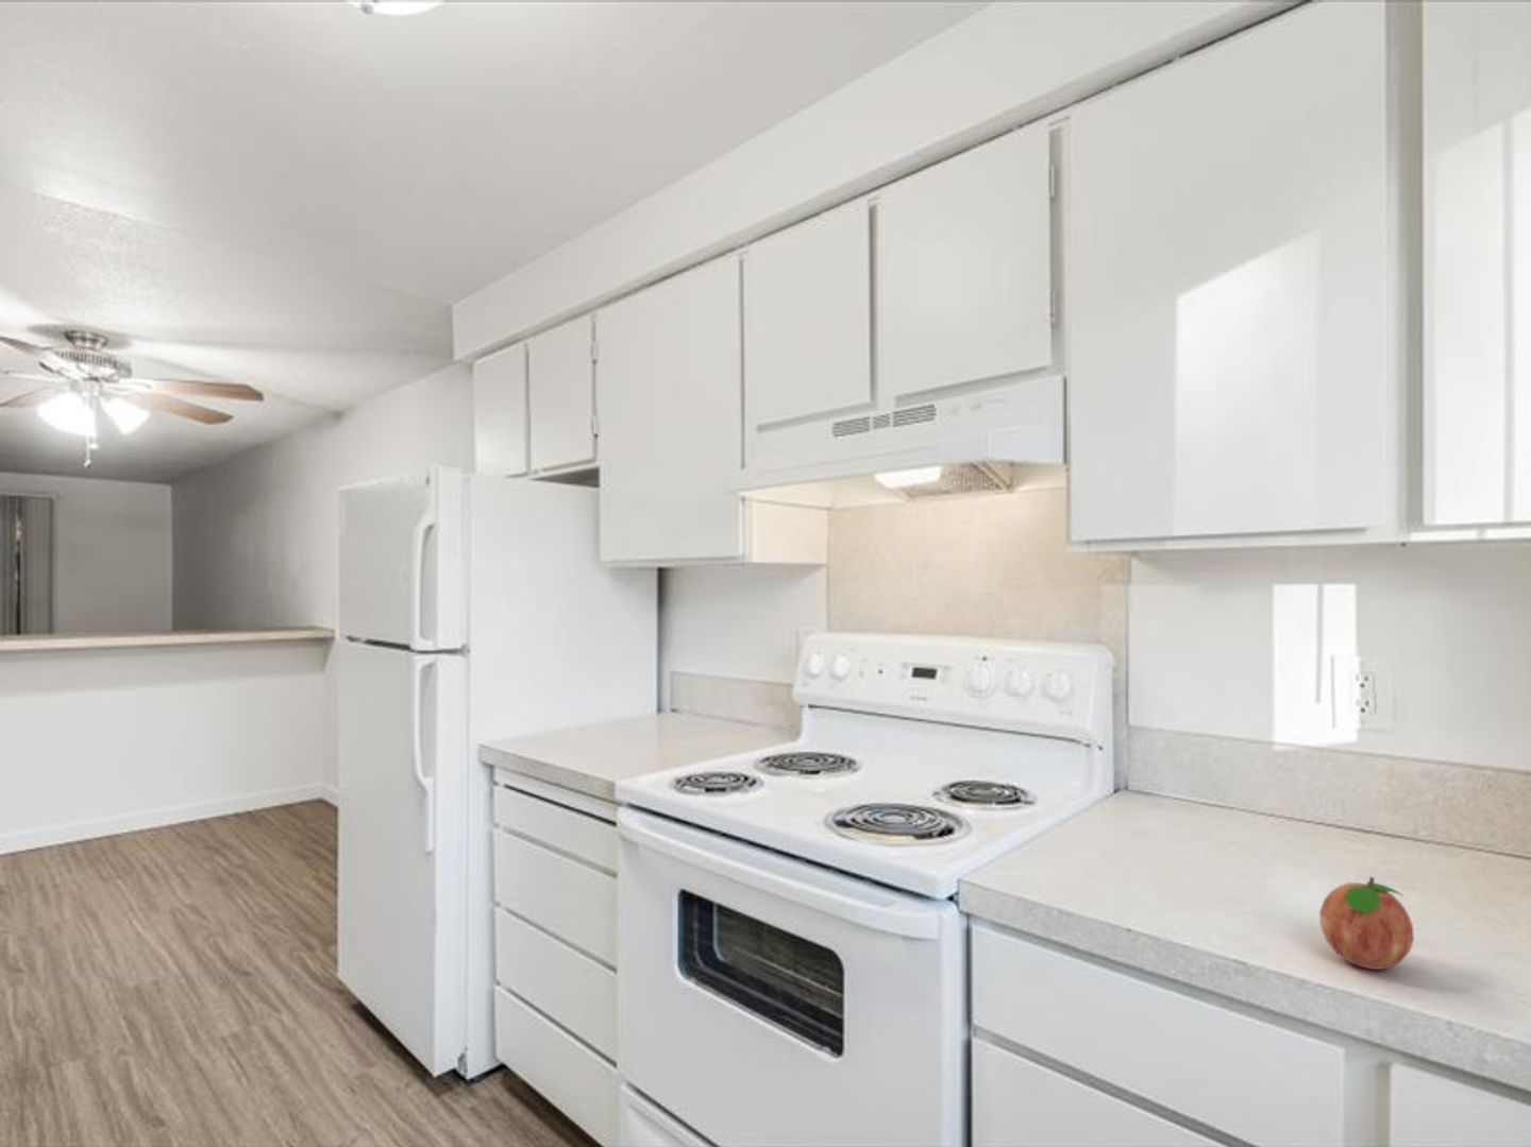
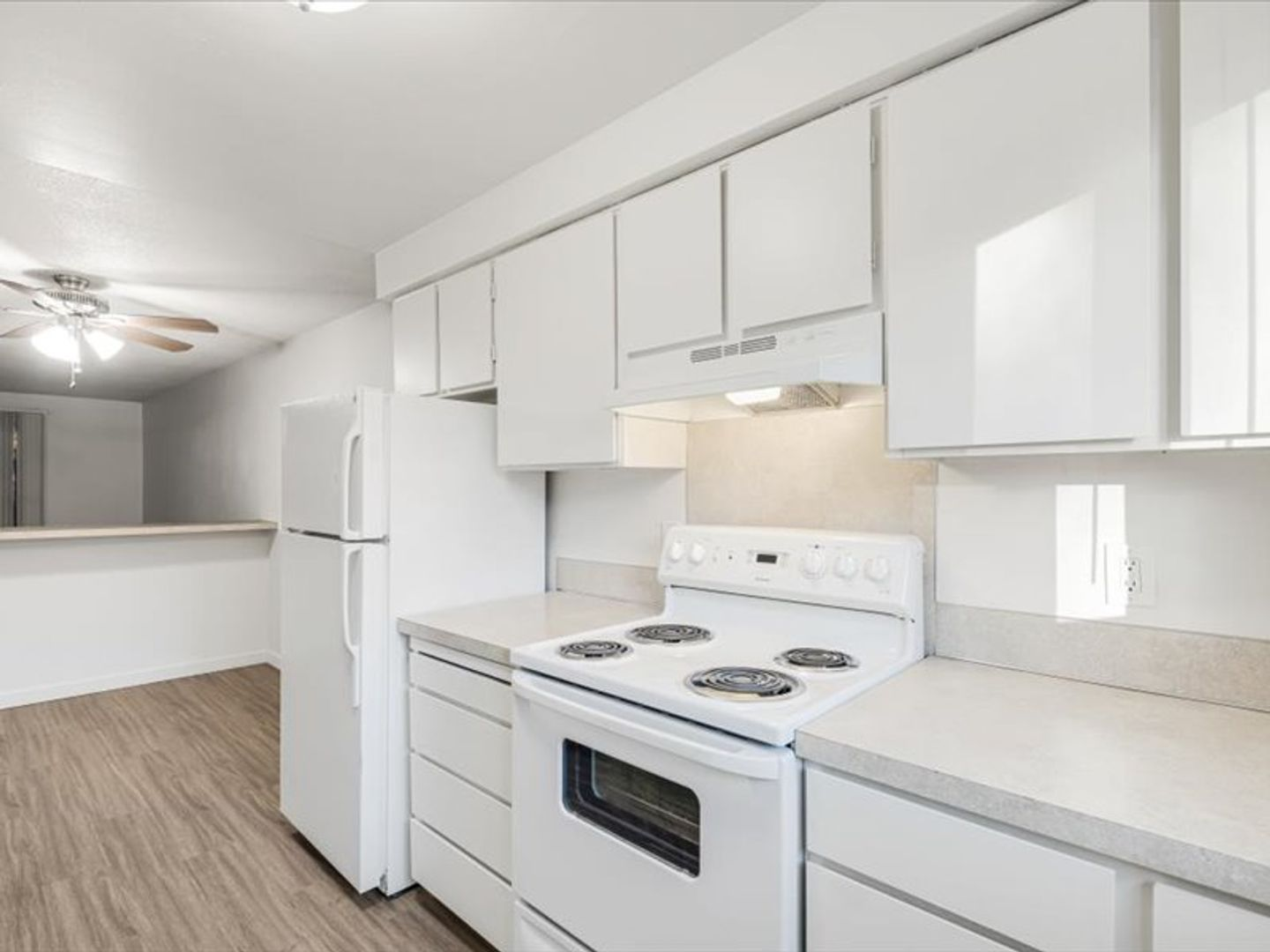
- fruit [1319,876,1415,971]
